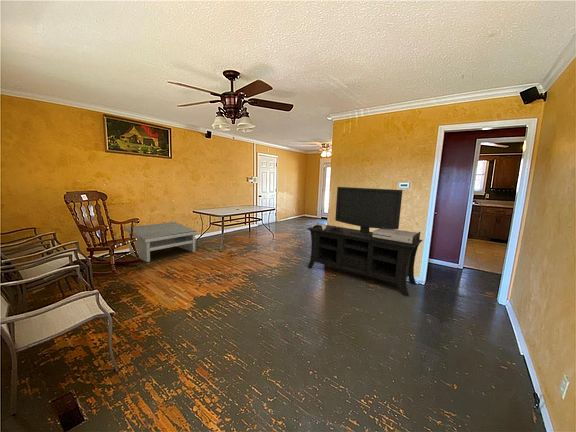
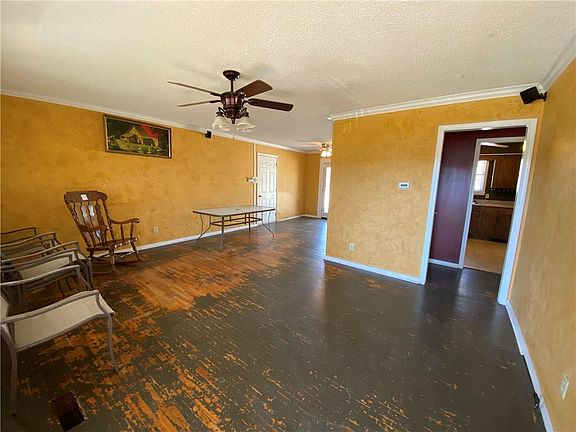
- media console [306,186,424,297]
- coffee table [124,221,198,263]
